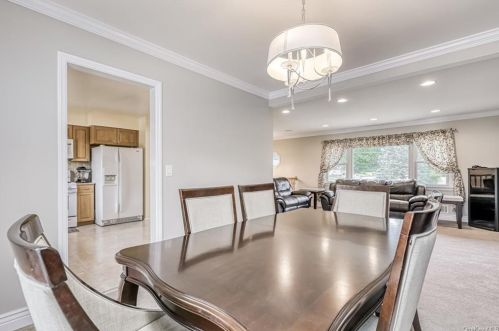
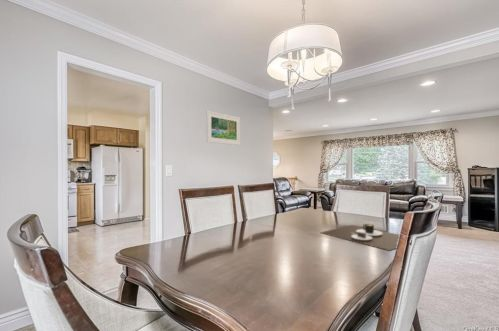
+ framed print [205,110,241,146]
+ place mat [319,223,400,252]
